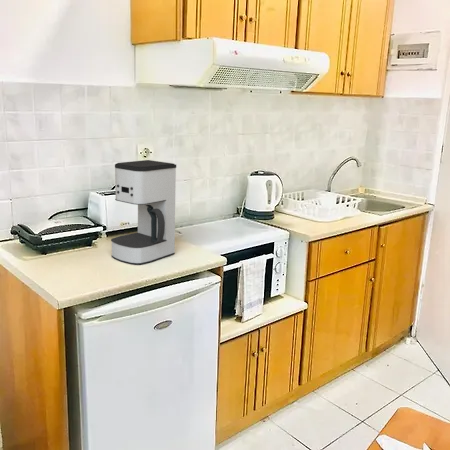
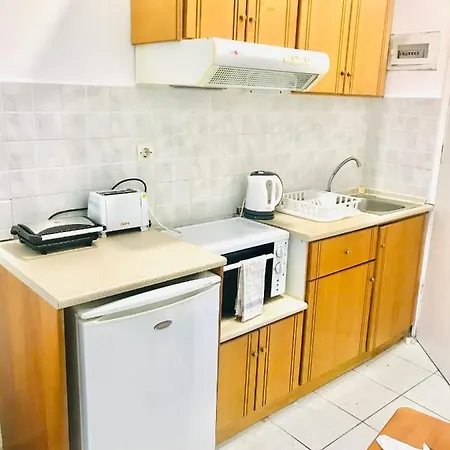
- coffee maker [110,159,177,266]
